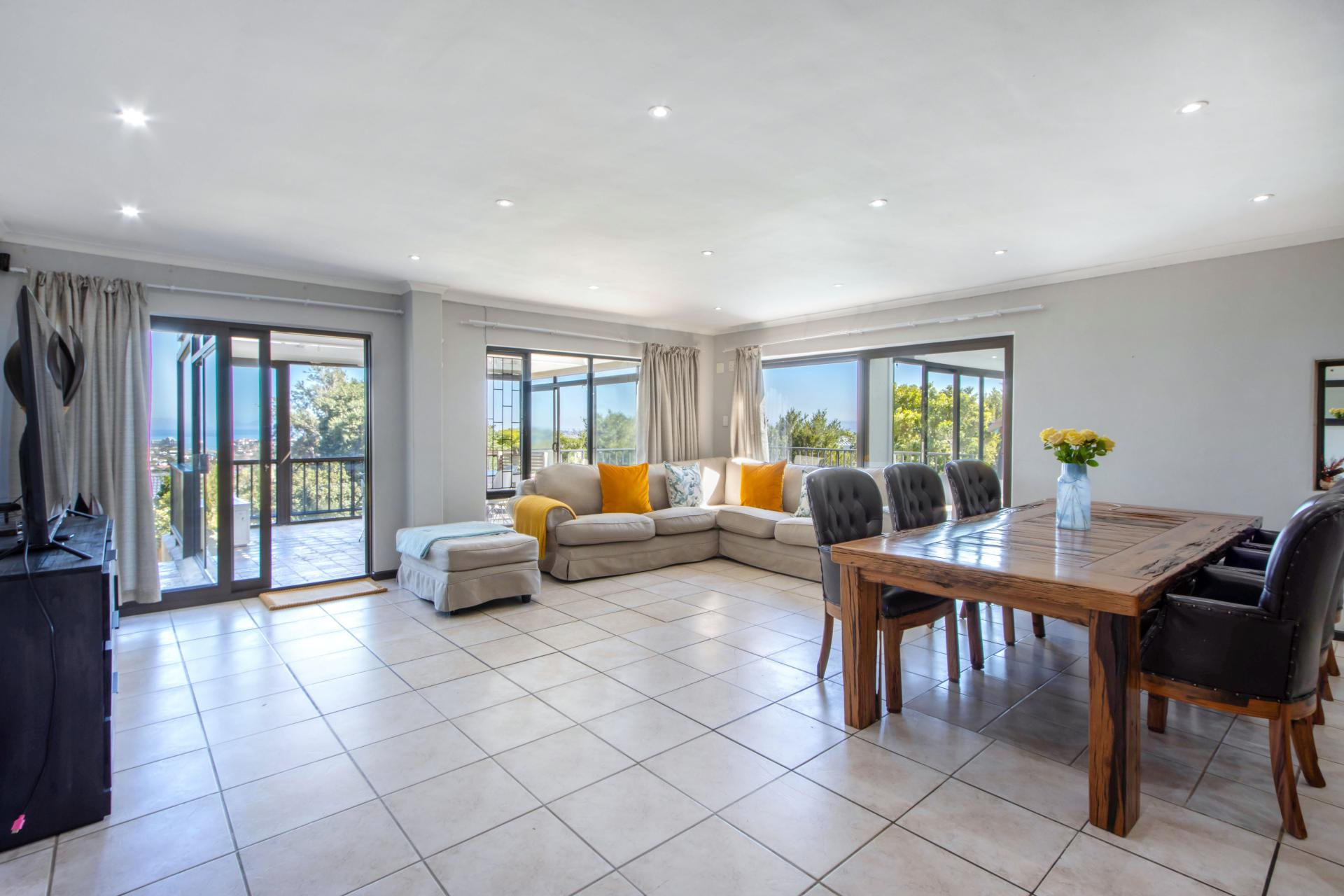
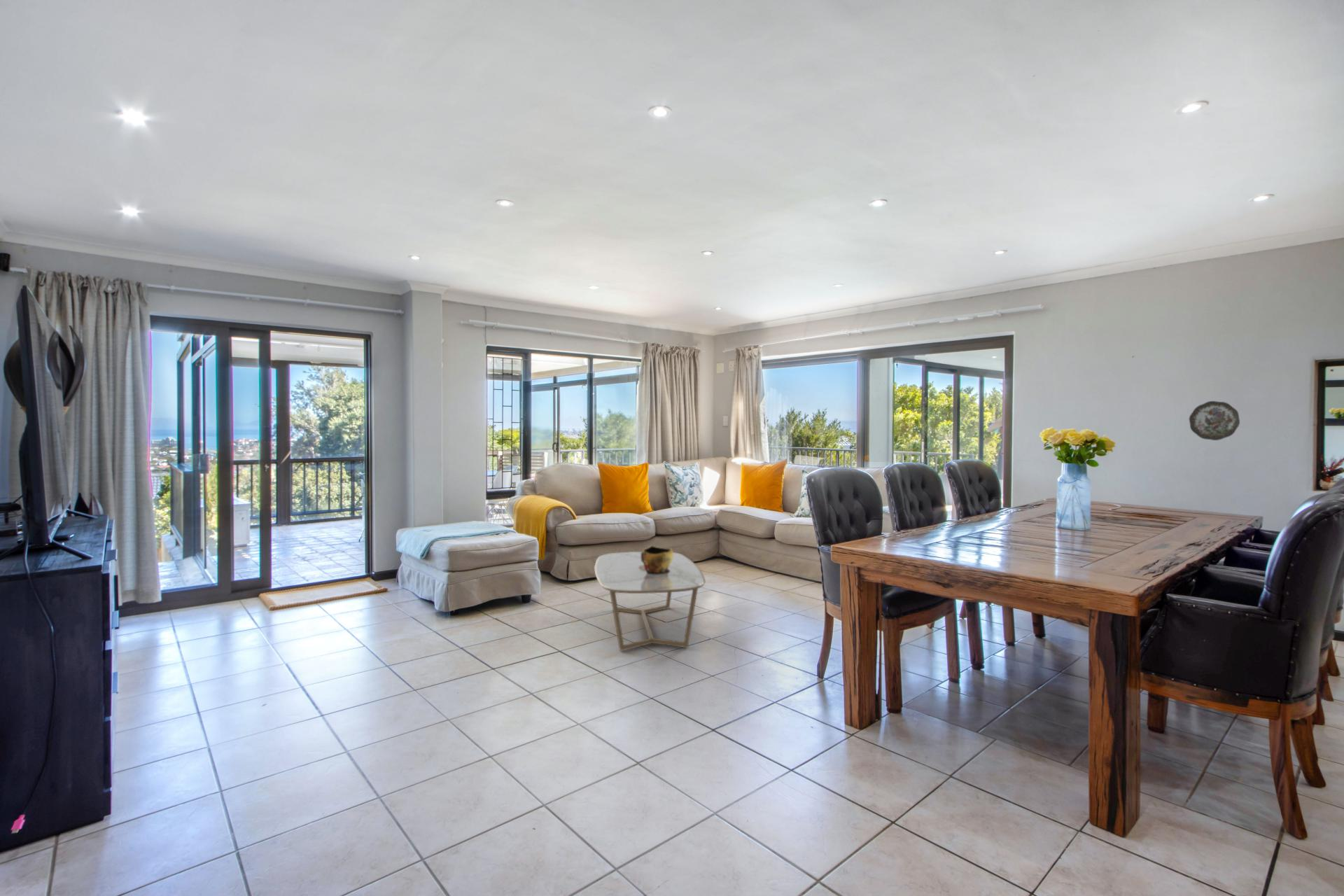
+ decorative bowl [641,545,673,574]
+ decorative plate [1189,400,1240,441]
+ coffee table [594,551,706,652]
